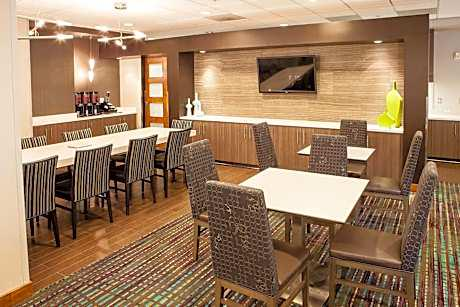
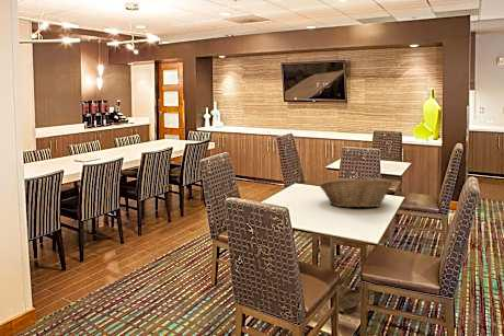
+ fruit basket [319,177,393,209]
